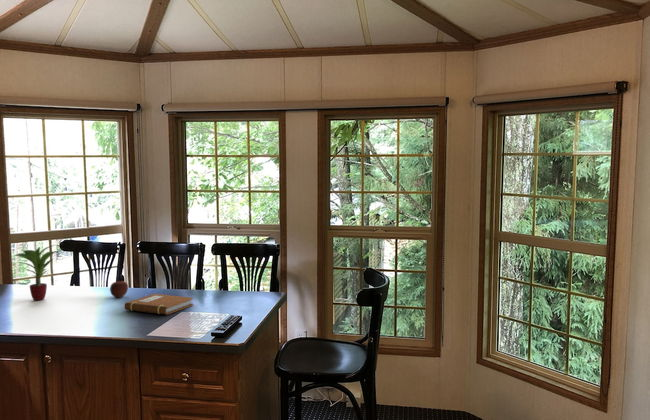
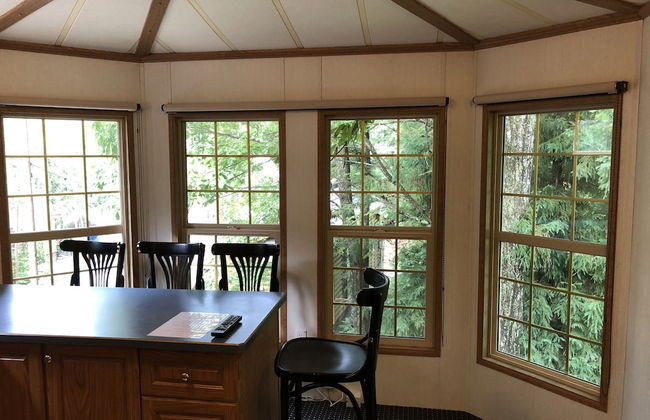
- potted plant [13,243,60,301]
- apple [109,280,129,299]
- notebook [124,293,194,316]
